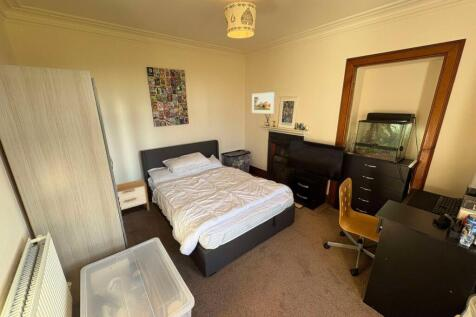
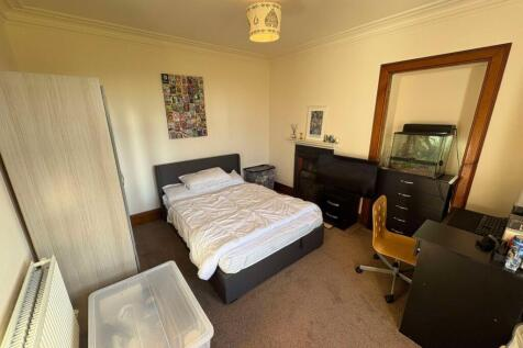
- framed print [251,91,275,115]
- nightstand [115,179,150,211]
